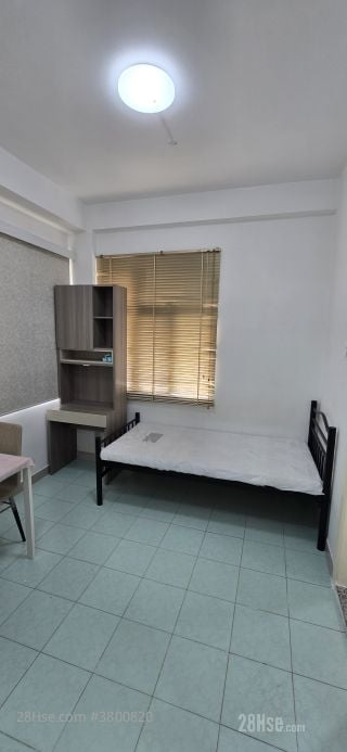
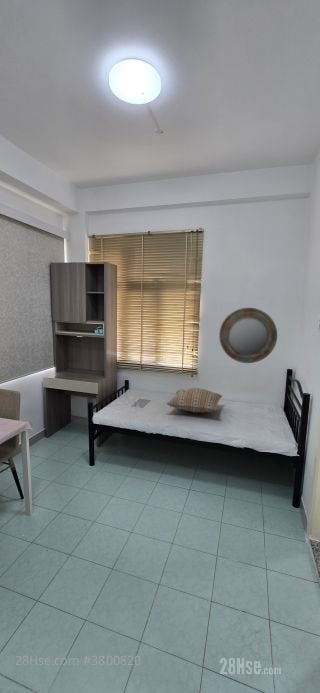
+ home mirror [218,307,278,364]
+ cushion [166,387,223,414]
